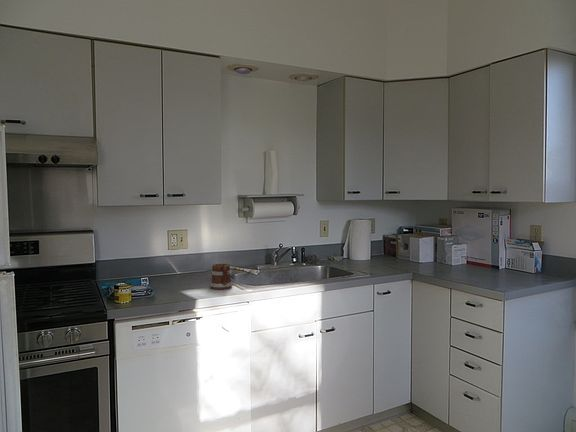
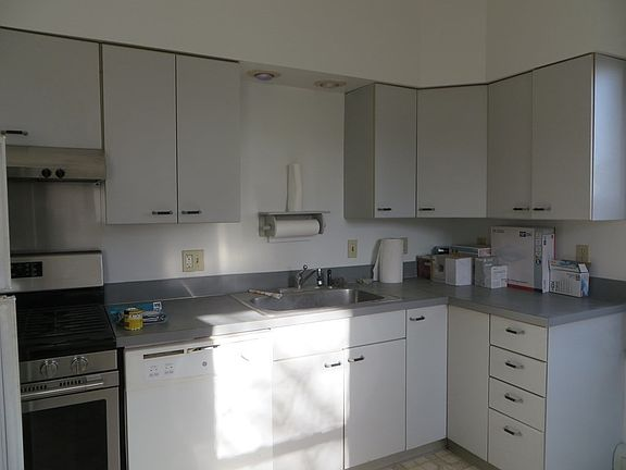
- mug [209,263,234,291]
